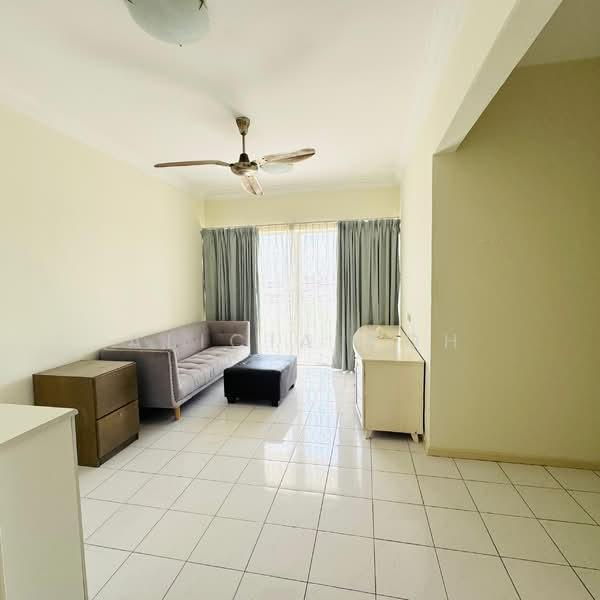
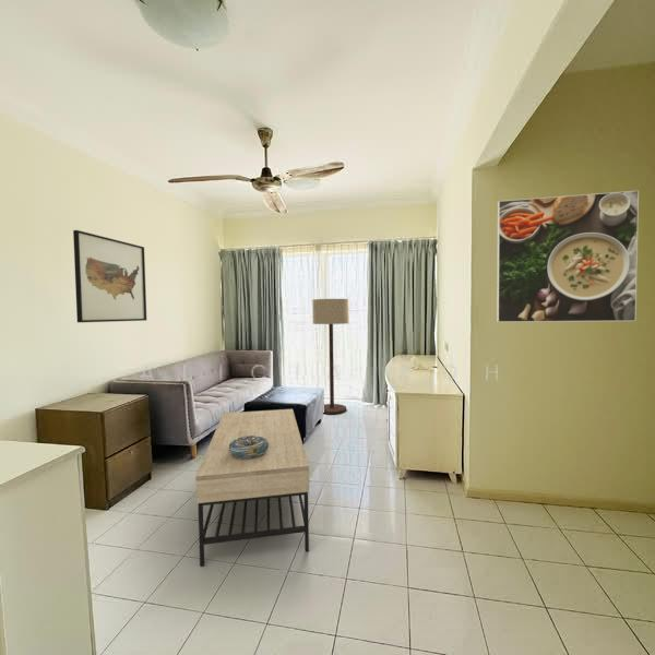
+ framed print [496,190,640,323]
+ floor lamp [311,298,350,415]
+ wall art [72,229,147,323]
+ decorative bowl [228,436,269,458]
+ coffee table [194,408,310,567]
